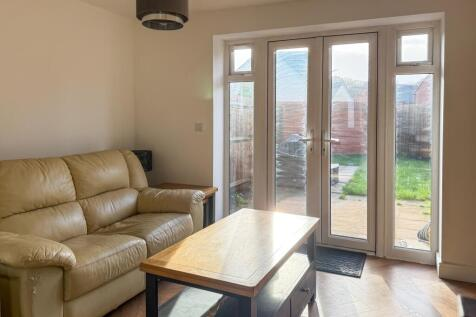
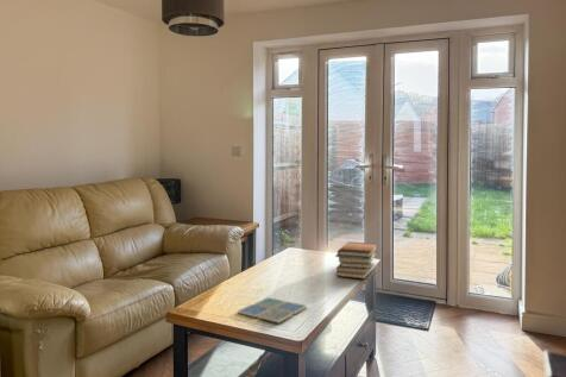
+ book stack [334,240,378,279]
+ drink coaster [237,296,308,325]
